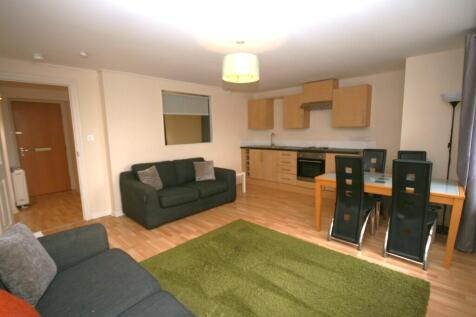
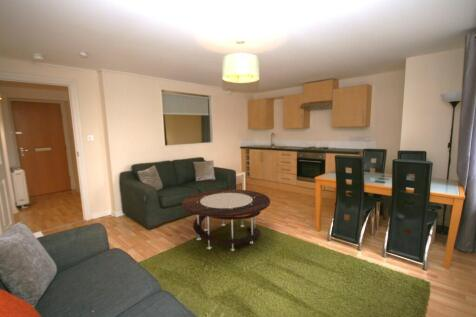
+ coffee table [181,188,271,252]
